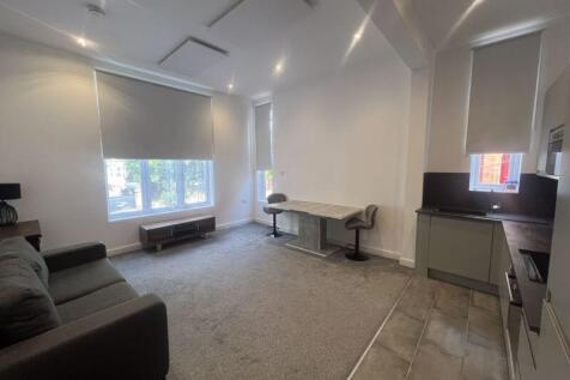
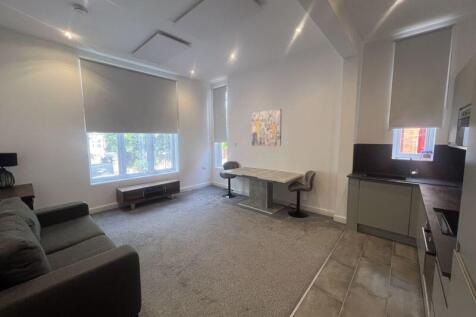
+ wall art [251,108,283,147]
